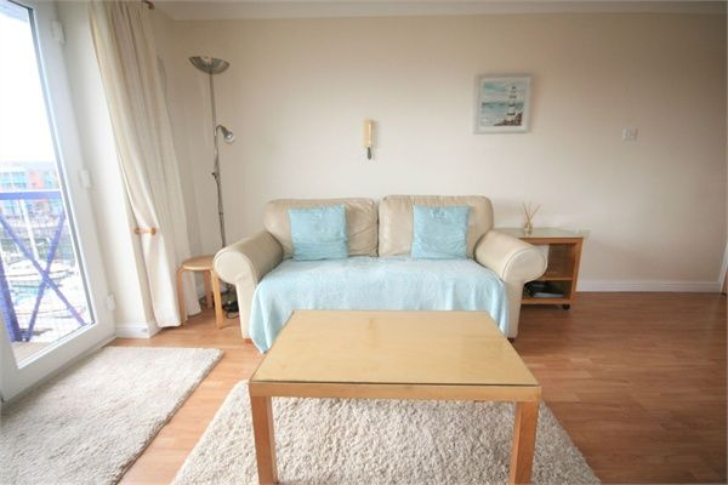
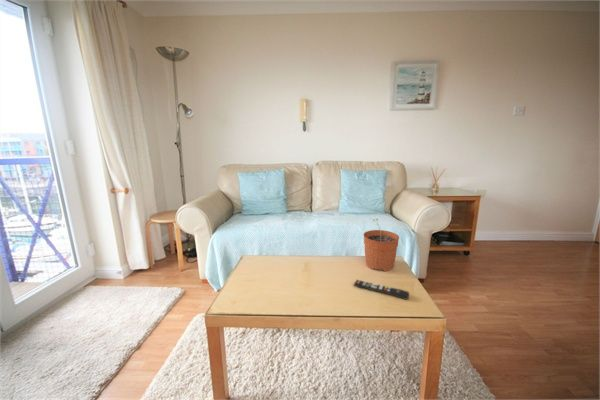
+ plant pot [362,218,400,272]
+ remote control [353,279,410,301]
